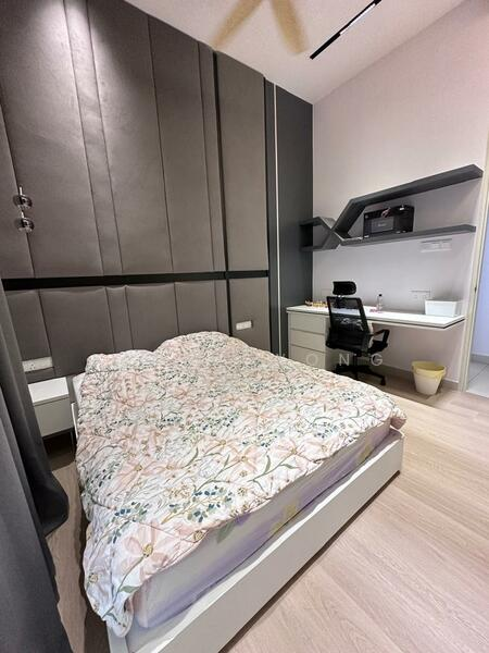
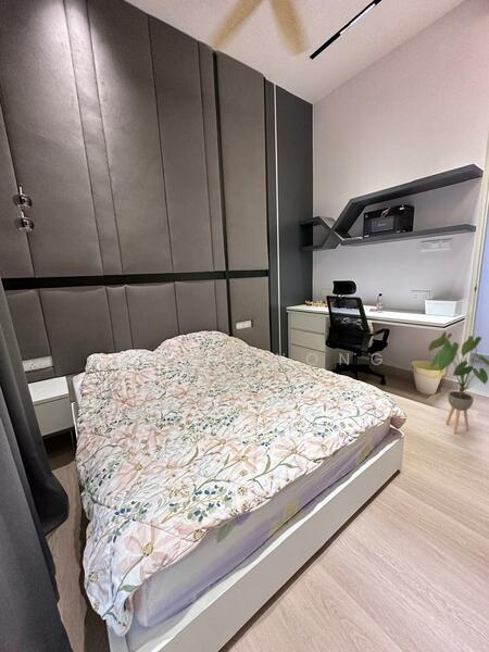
+ house plant [426,330,489,435]
